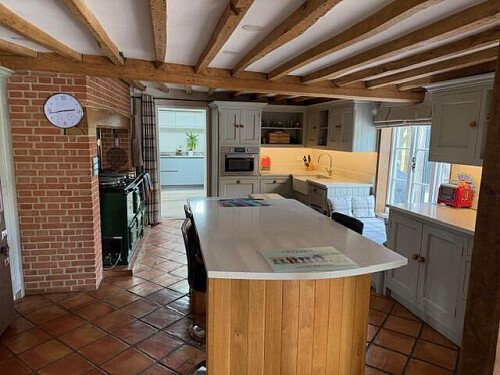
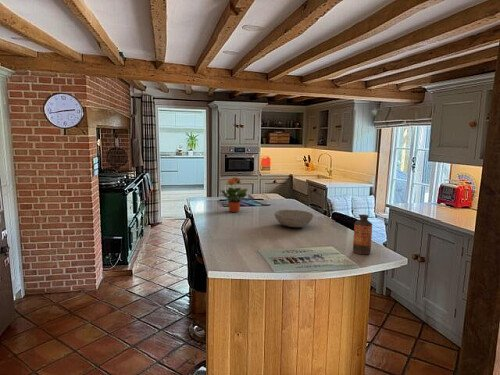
+ bottle [352,213,373,255]
+ potted plant [219,177,249,213]
+ bowl [274,209,314,228]
